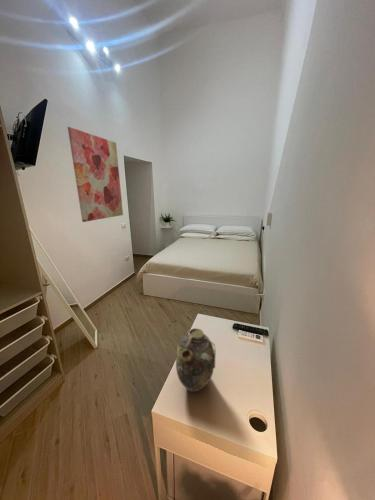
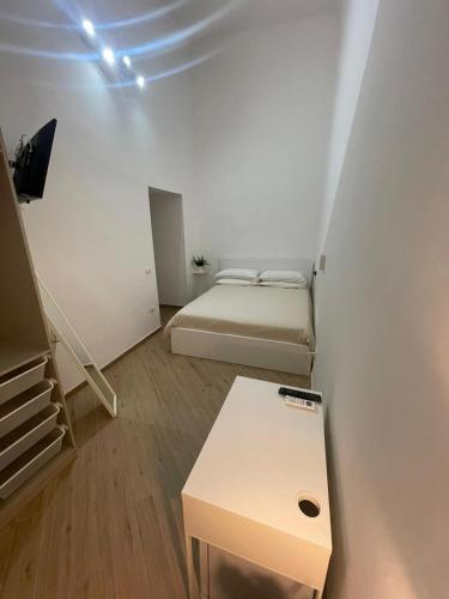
- wall art [67,126,124,223]
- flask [175,327,216,393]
